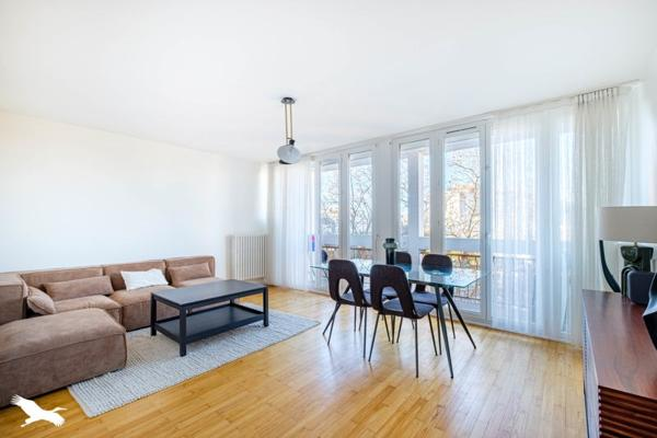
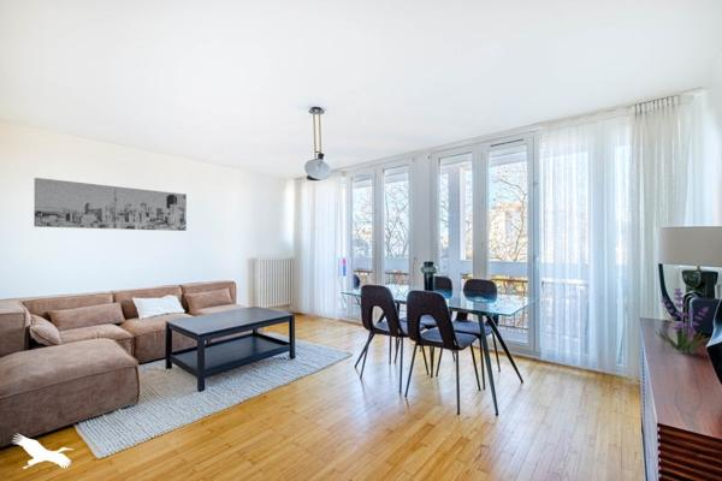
+ plant [656,287,712,355]
+ wall art [32,177,188,232]
